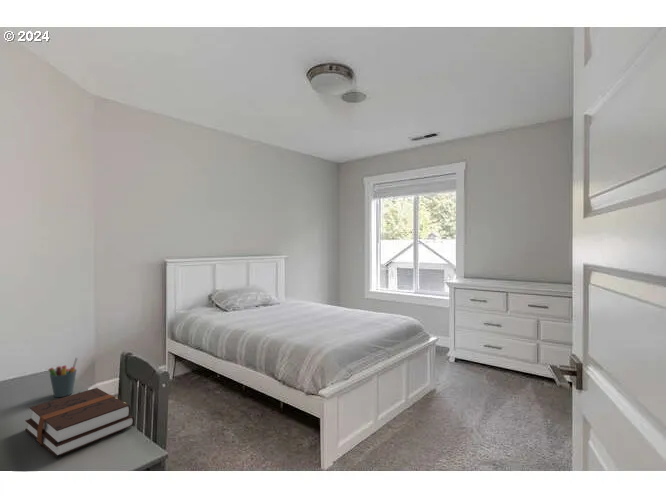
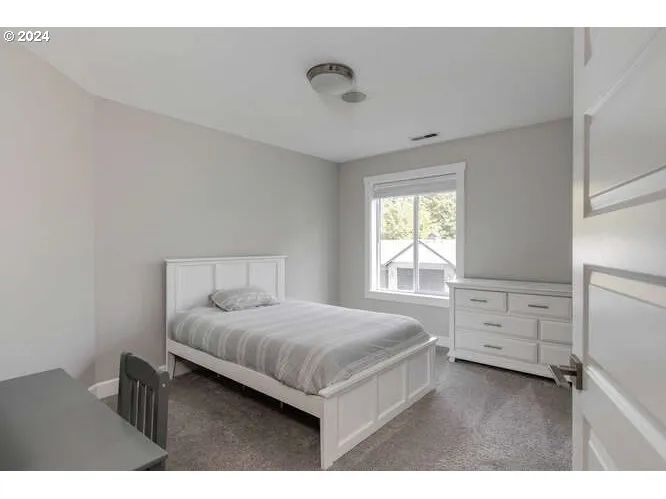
- hardback book [24,387,135,458]
- pen holder [48,357,79,398]
